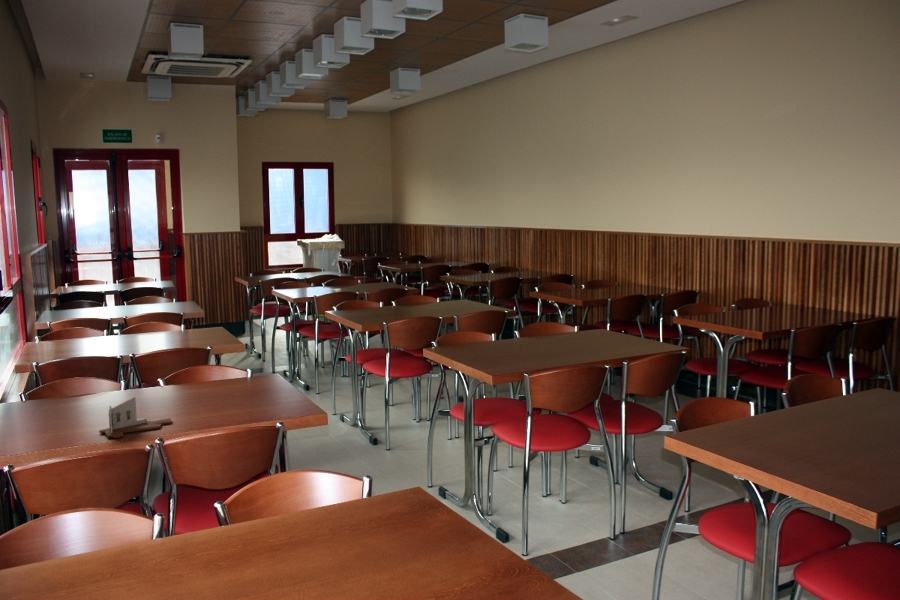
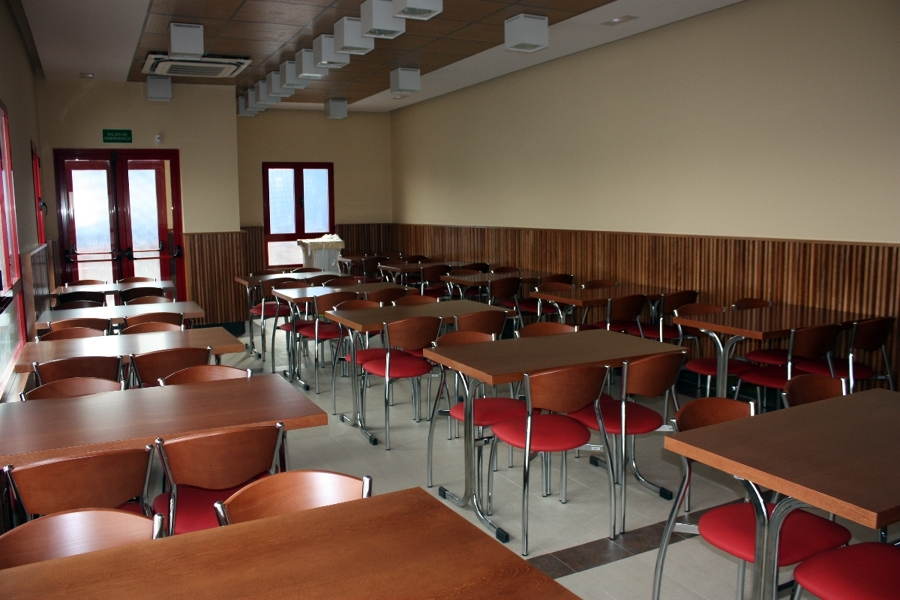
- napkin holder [98,396,173,439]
